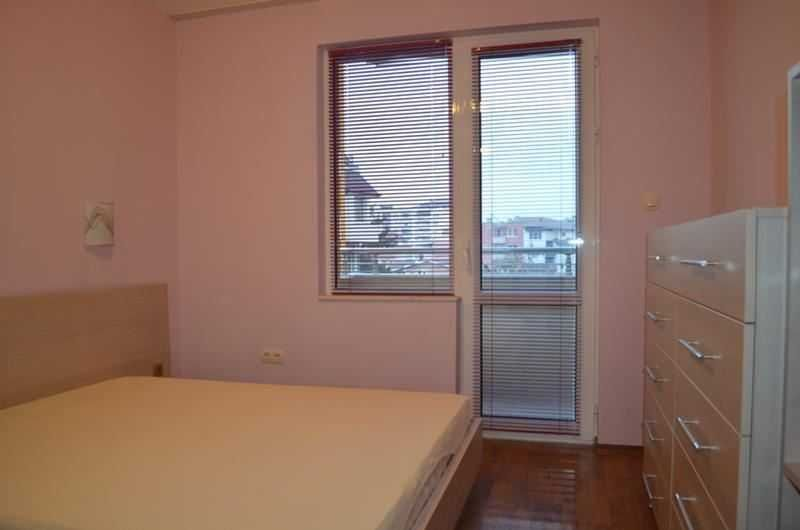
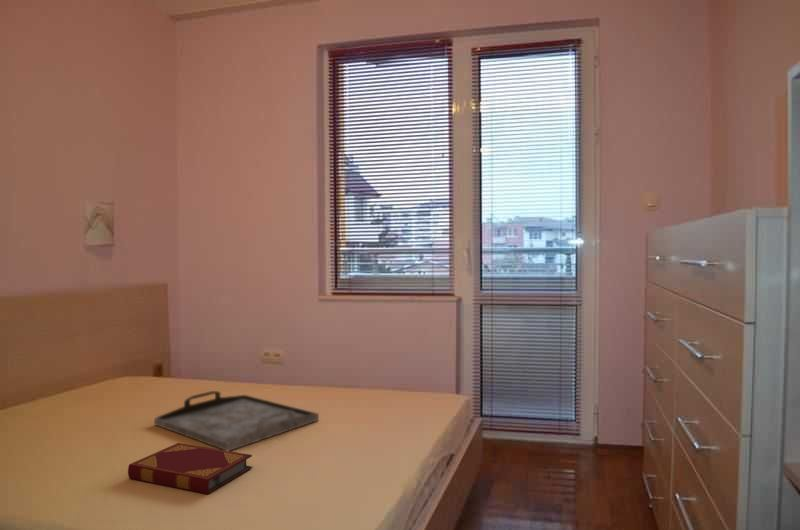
+ serving tray [153,390,320,451]
+ hardback book [127,442,253,495]
